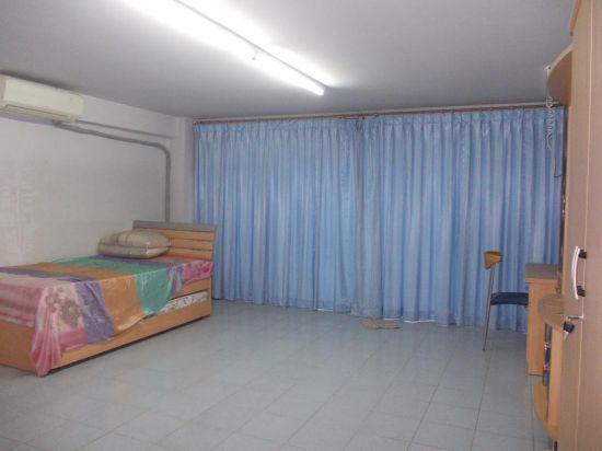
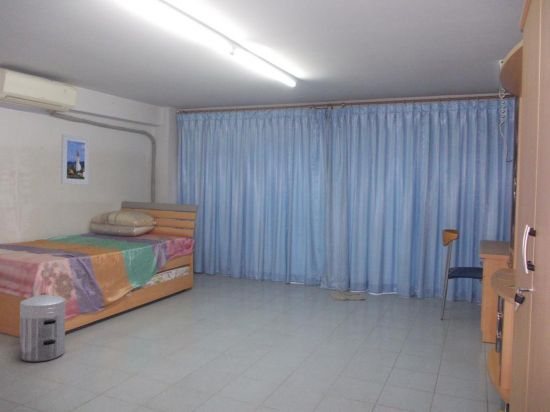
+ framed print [60,133,90,186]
+ waste bin [18,292,67,363]
